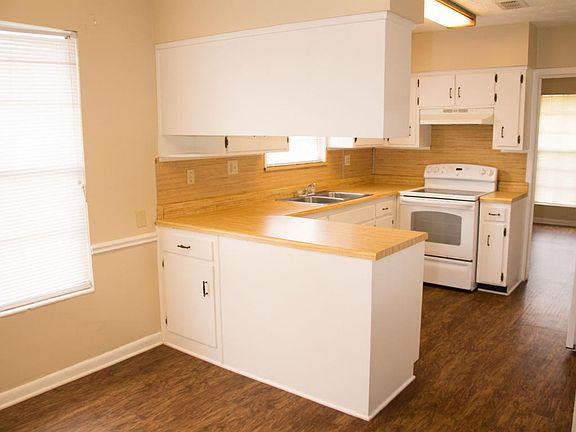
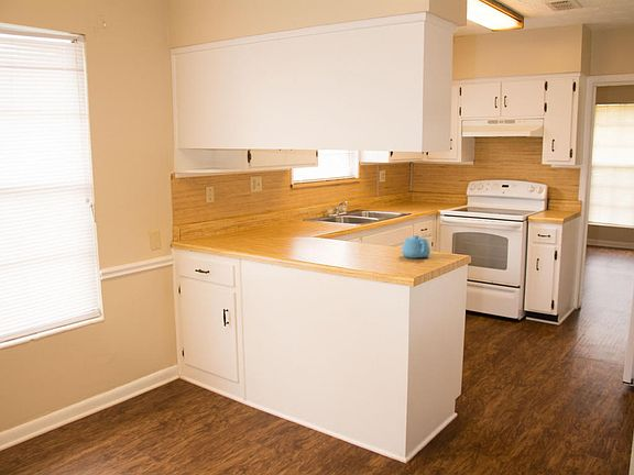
+ teapot [401,234,431,259]
